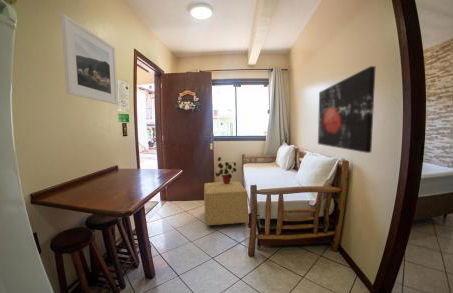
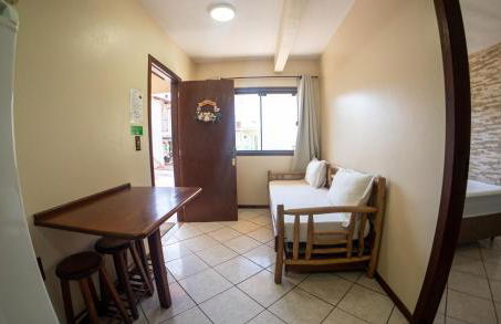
- potted plant [215,156,237,183]
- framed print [60,13,119,105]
- wall art [317,65,377,154]
- ottoman [203,181,249,227]
